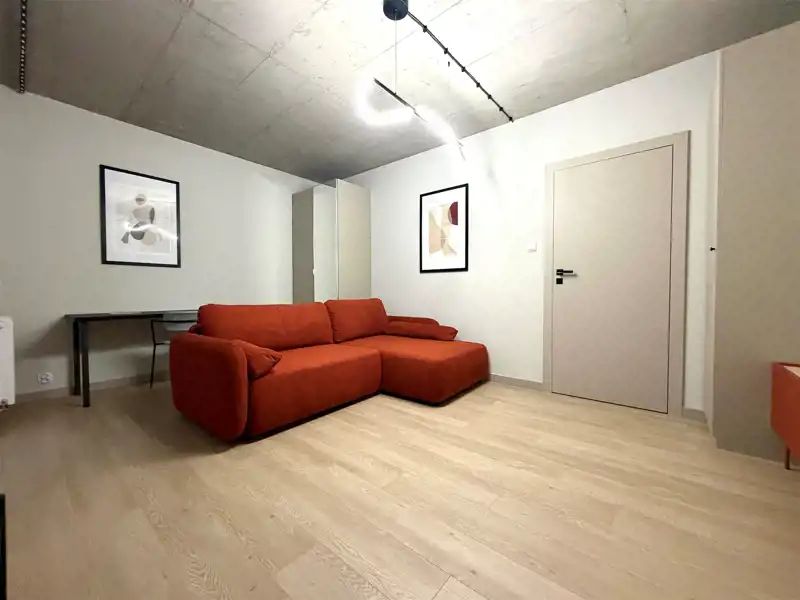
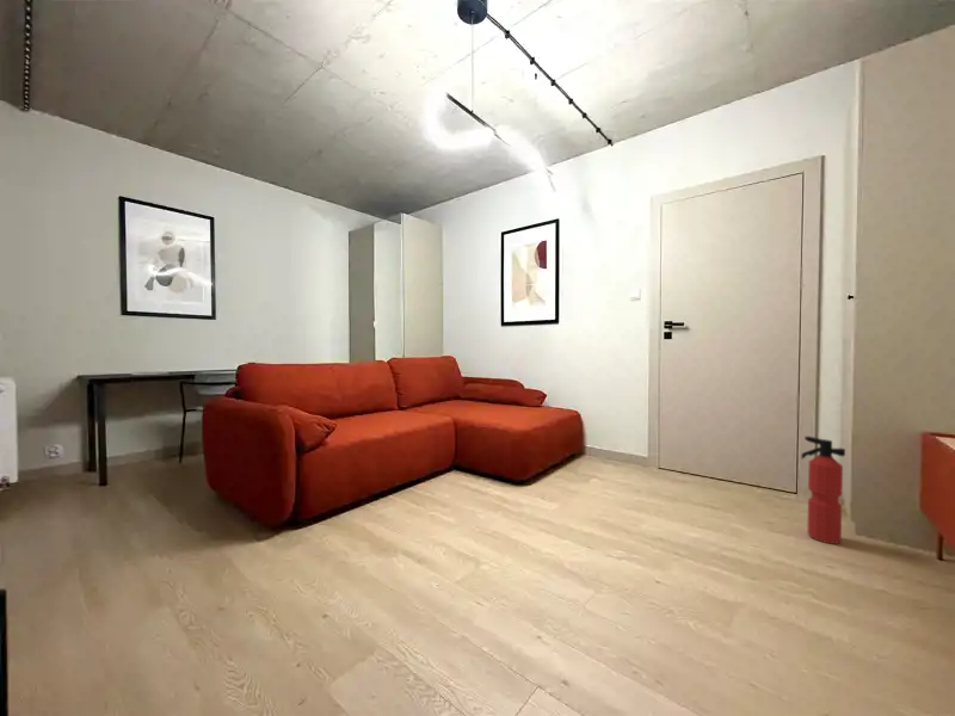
+ fire extinguisher [800,436,846,545]
